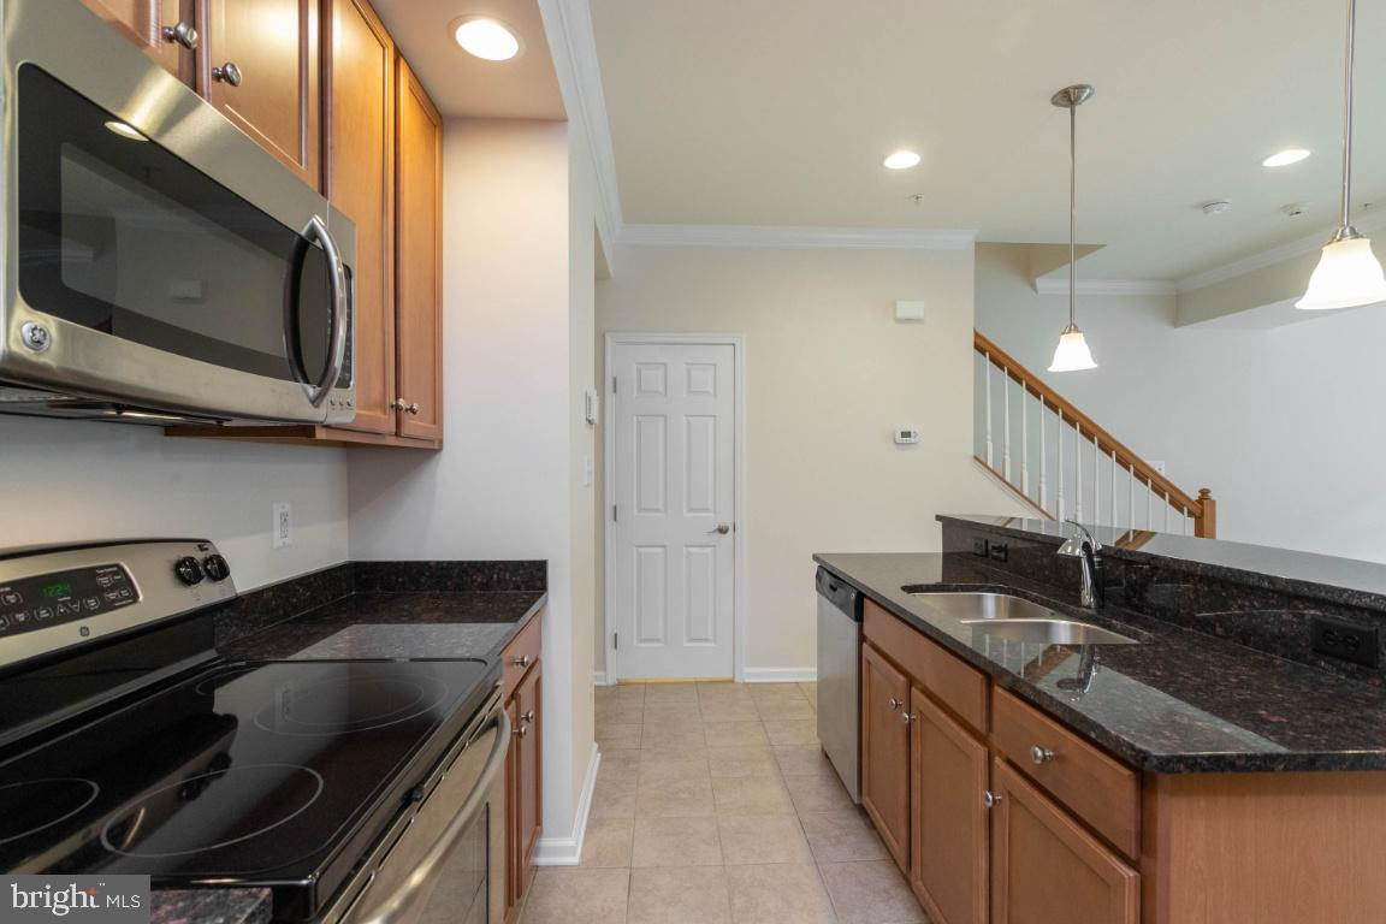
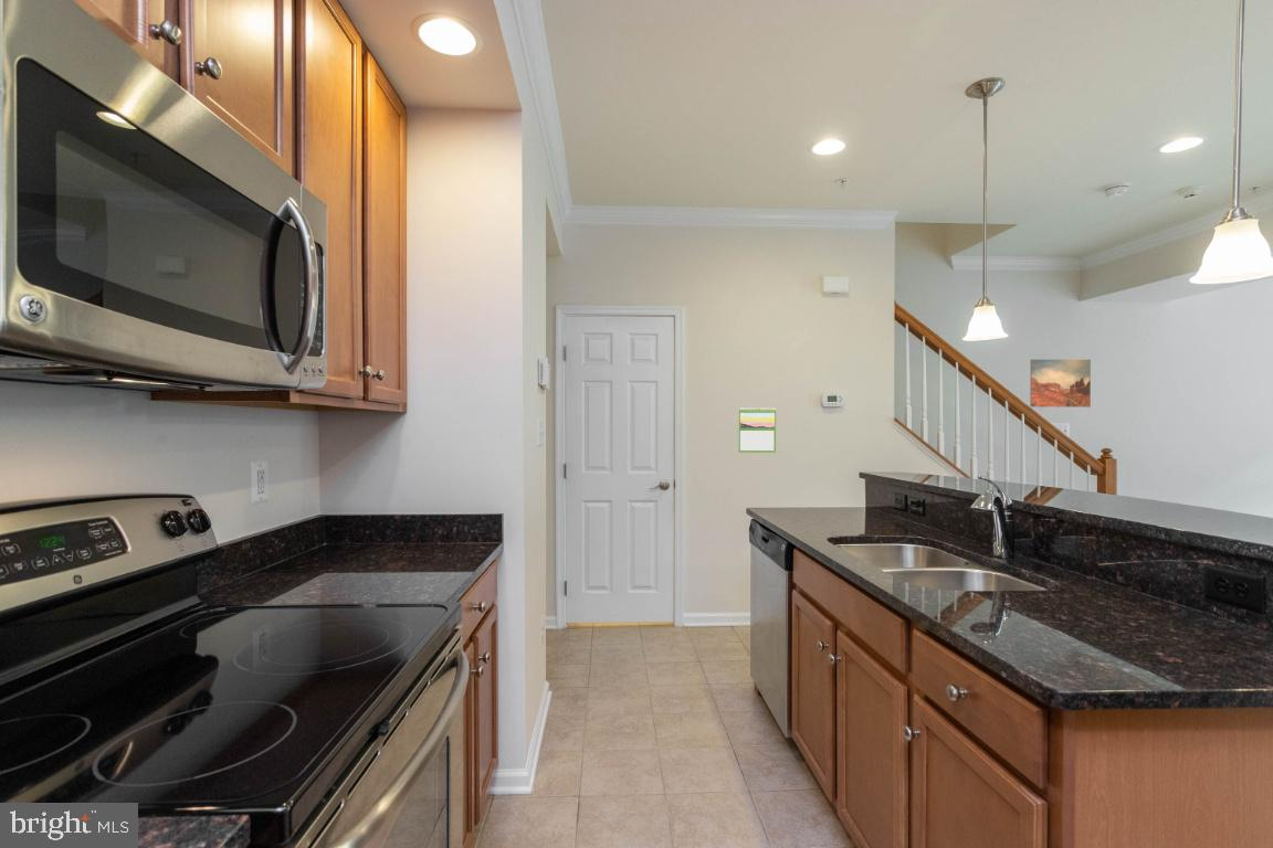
+ calendar [737,406,777,454]
+ wall art [1029,358,1092,409]
